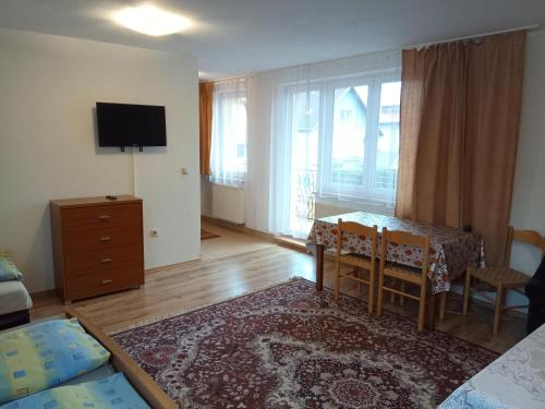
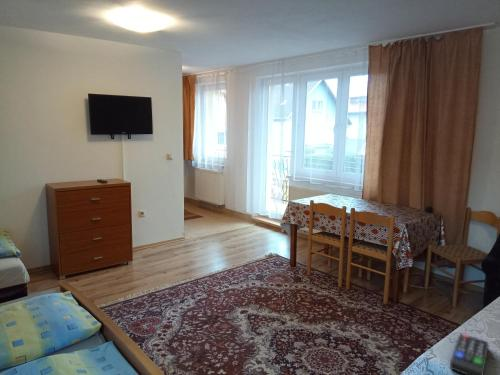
+ remote control [449,333,489,375]
